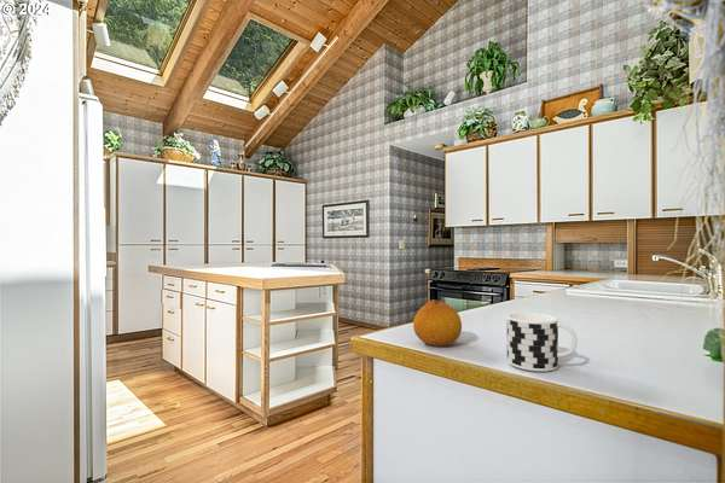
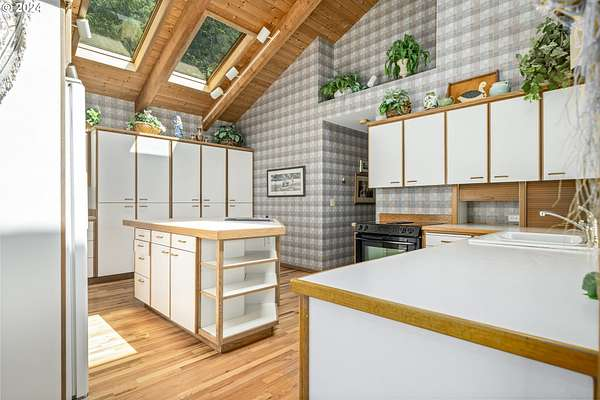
- fruit [412,298,463,348]
- cup [506,312,579,373]
